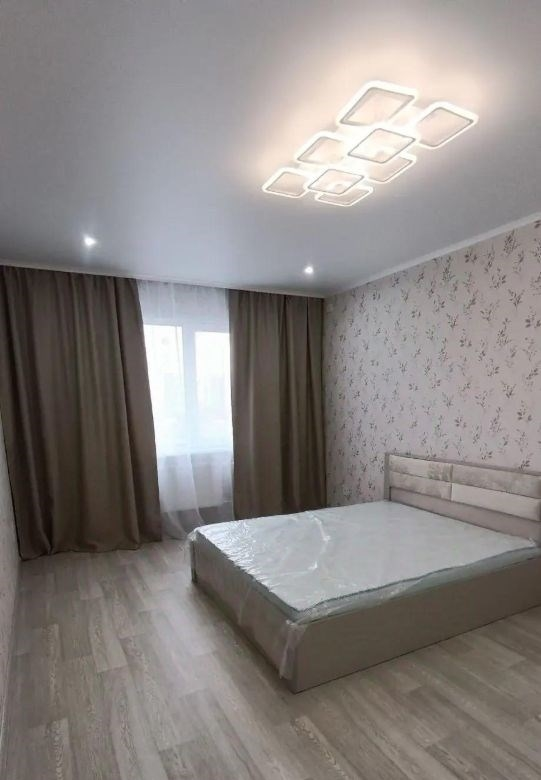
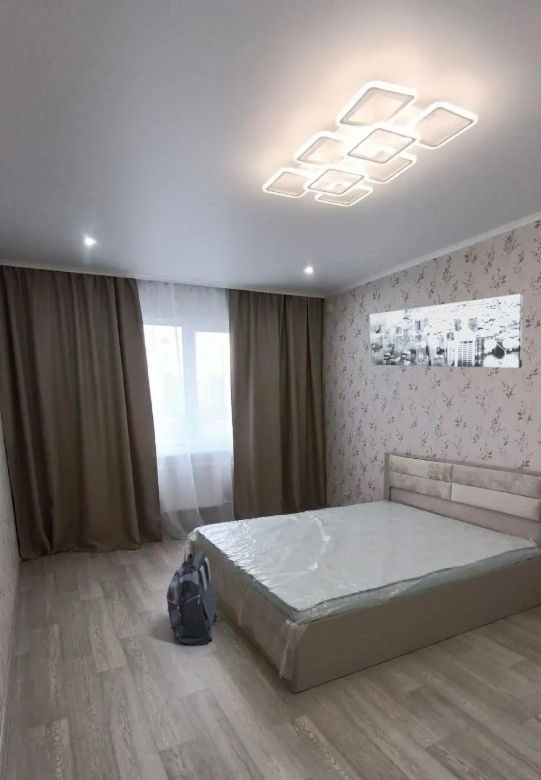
+ wall art [369,293,524,369]
+ backpack [165,550,219,647]
